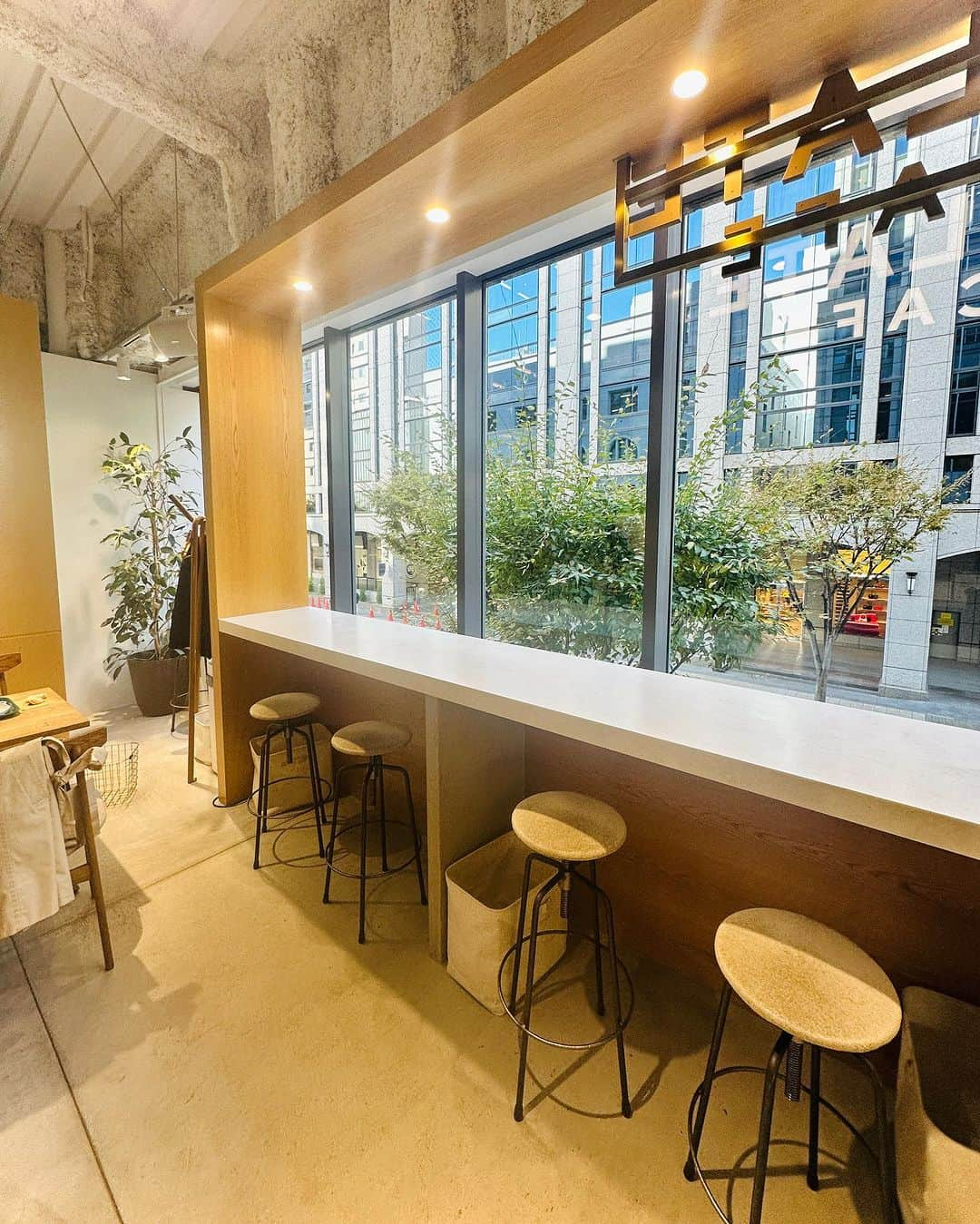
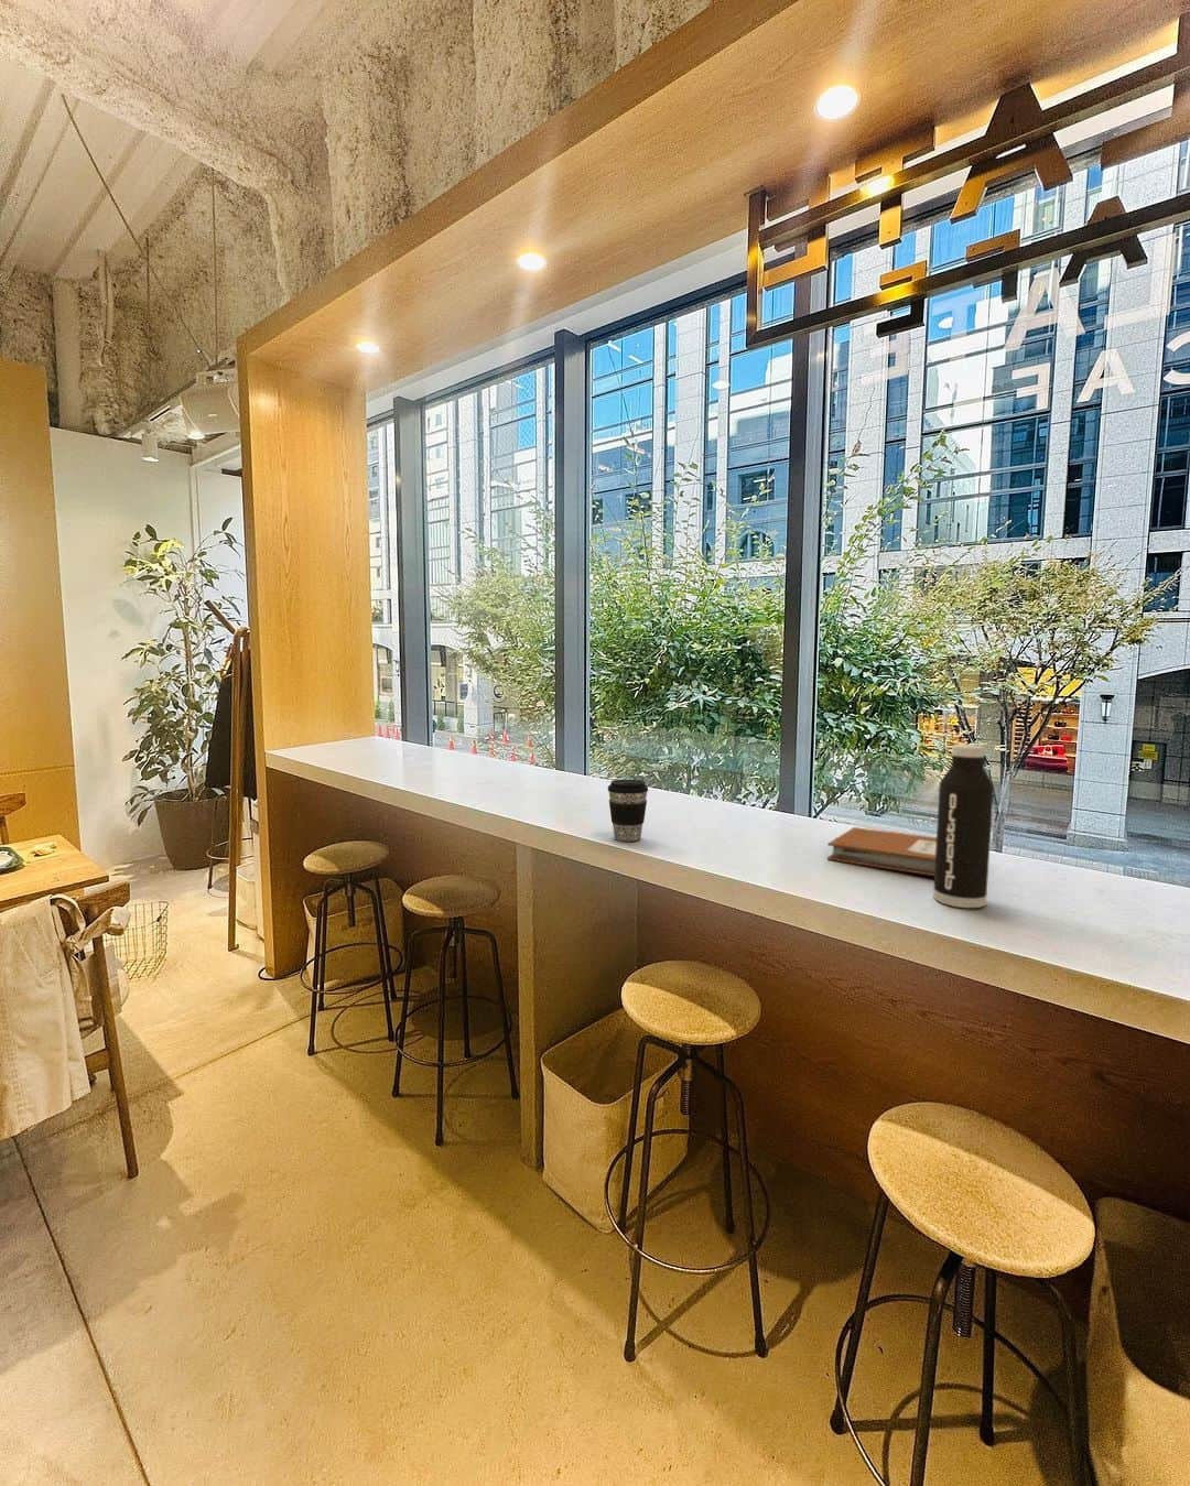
+ coffee cup [607,778,648,843]
+ notebook [827,827,936,877]
+ water bottle [933,743,994,909]
